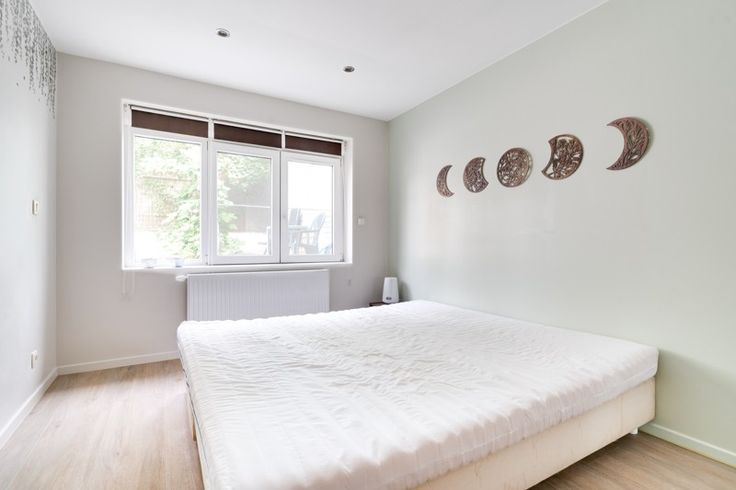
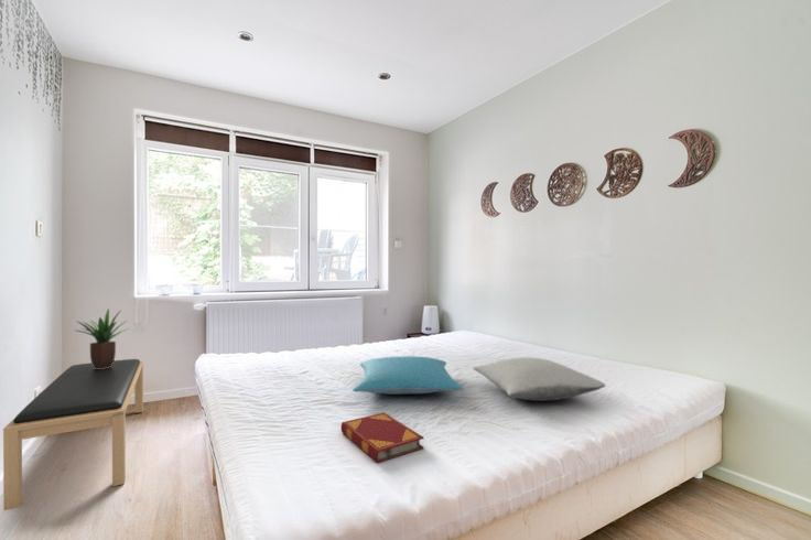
+ pillow [472,356,607,402]
+ pillow [352,355,465,396]
+ potted plant [73,307,130,369]
+ hardback book [340,411,425,464]
+ bench [2,358,144,511]
